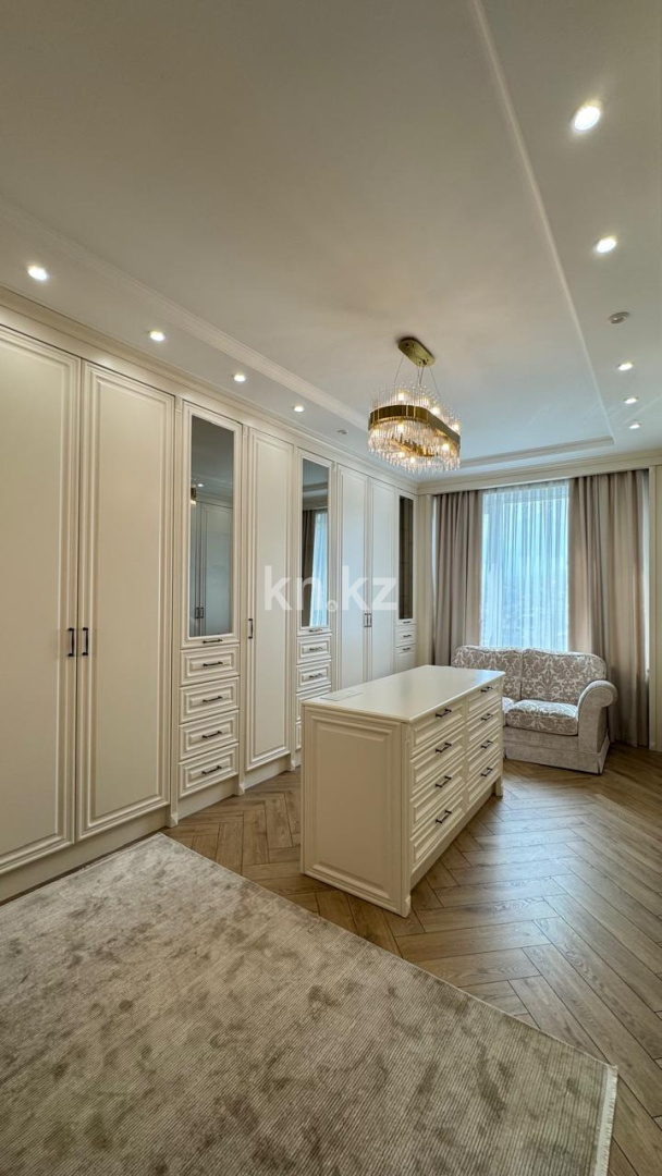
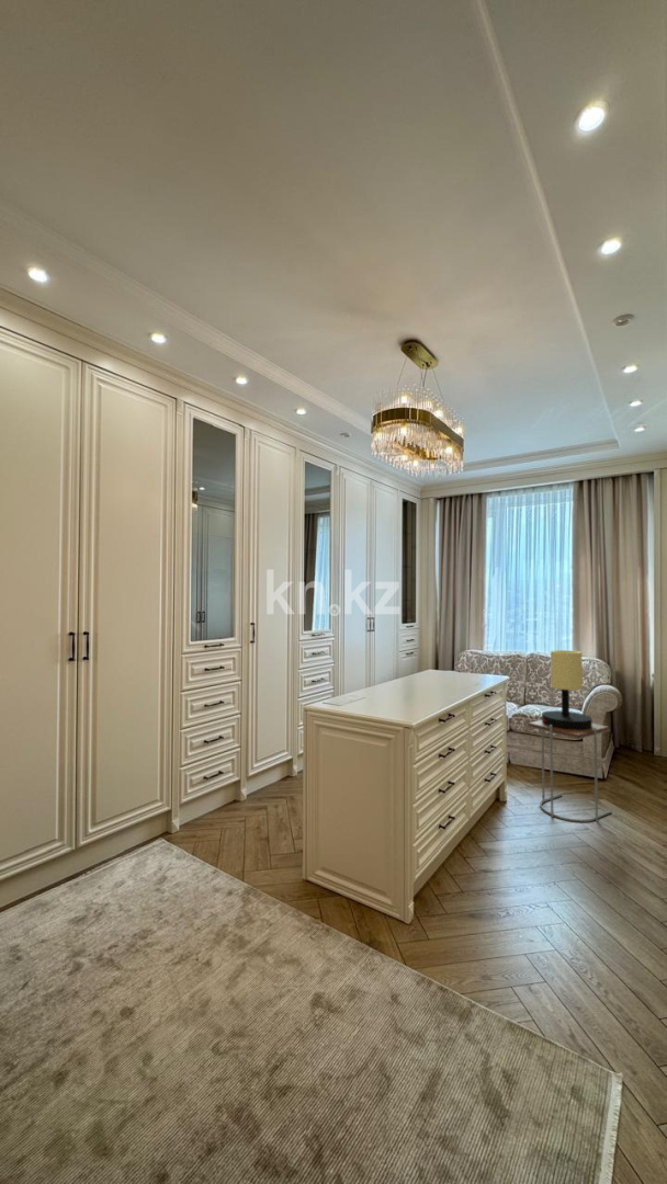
+ table lamp [541,649,592,730]
+ side table [528,715,612,823]
